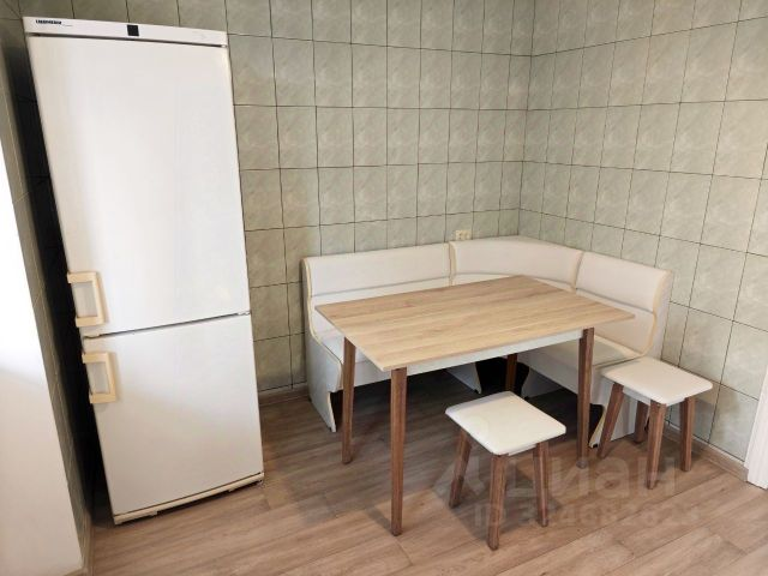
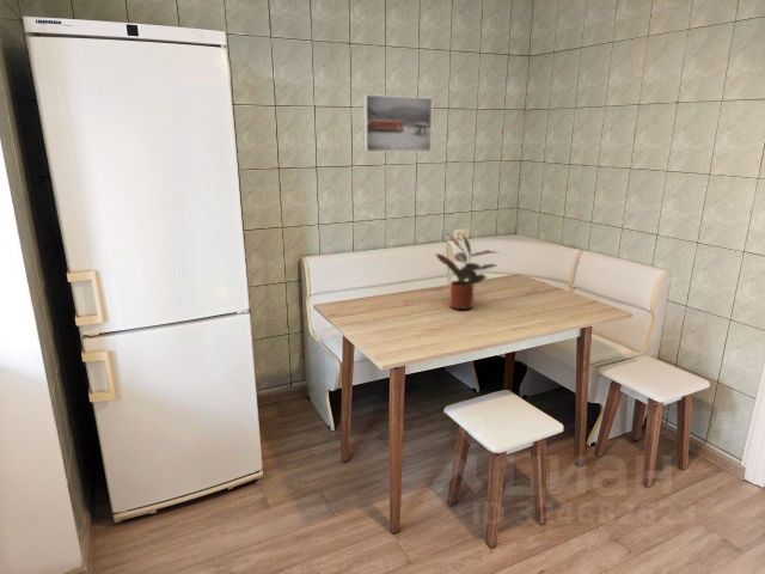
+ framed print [362,93,434,153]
+ potted plant [434,231,500,311]
